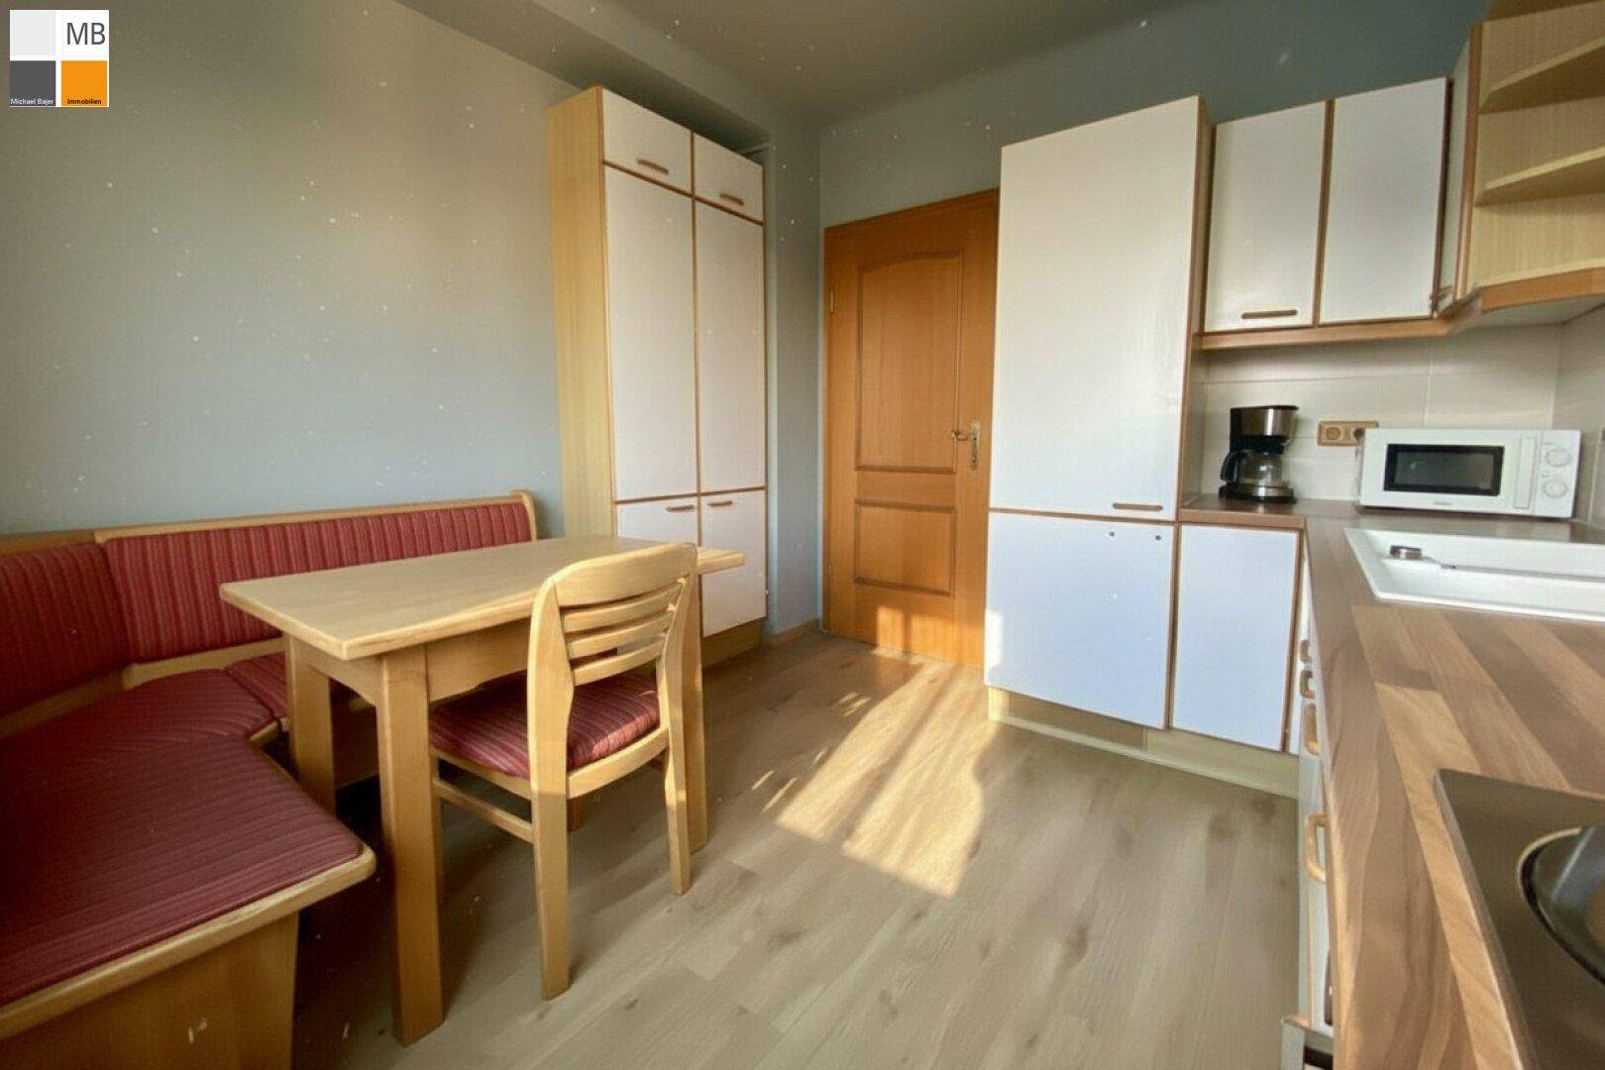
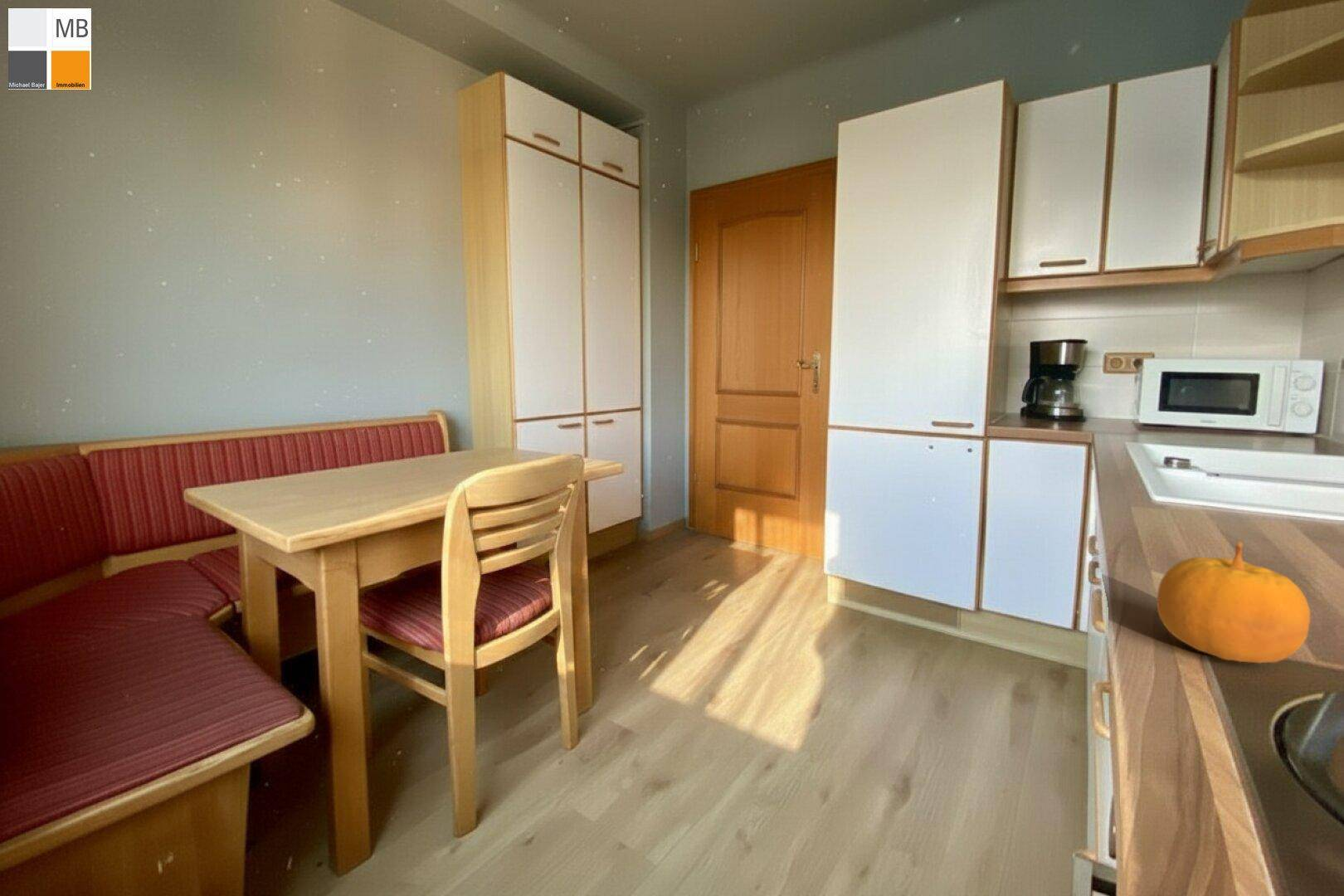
+ fruit [1157,540,1311,664]
